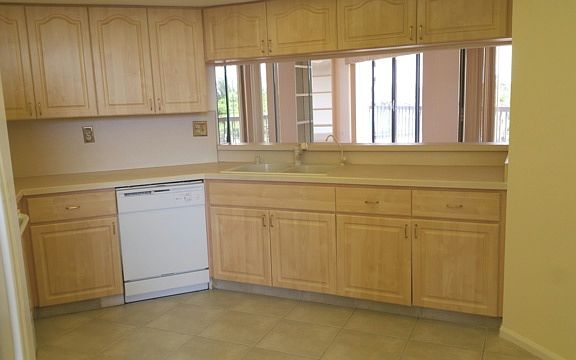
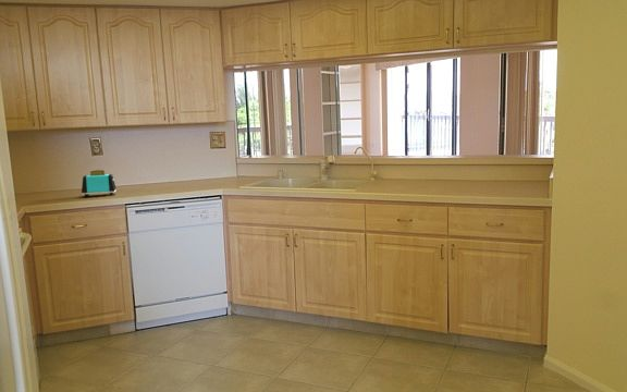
+ toaster [81,169,118,198]
